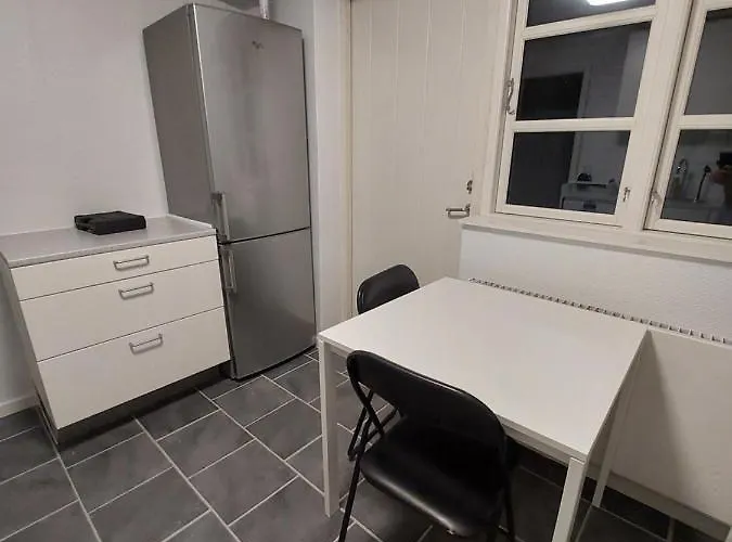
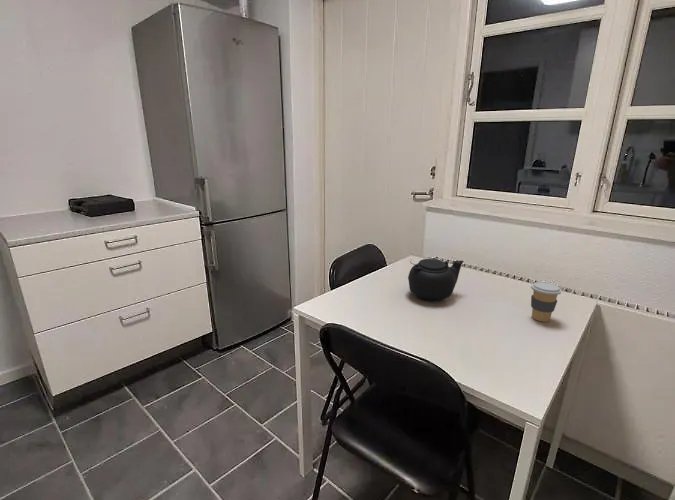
+ teapot [407,256,465,302]
+ coffee cup [530,281,563,323]
